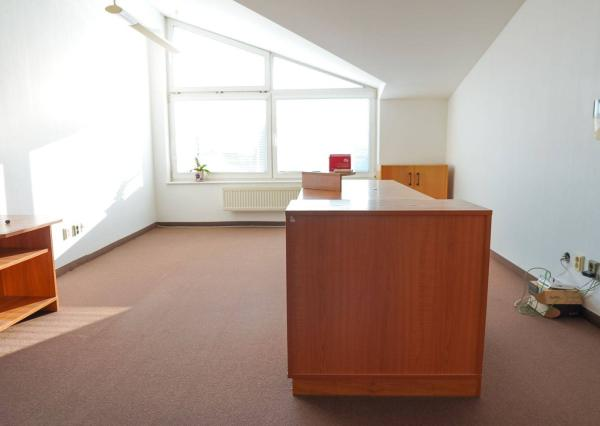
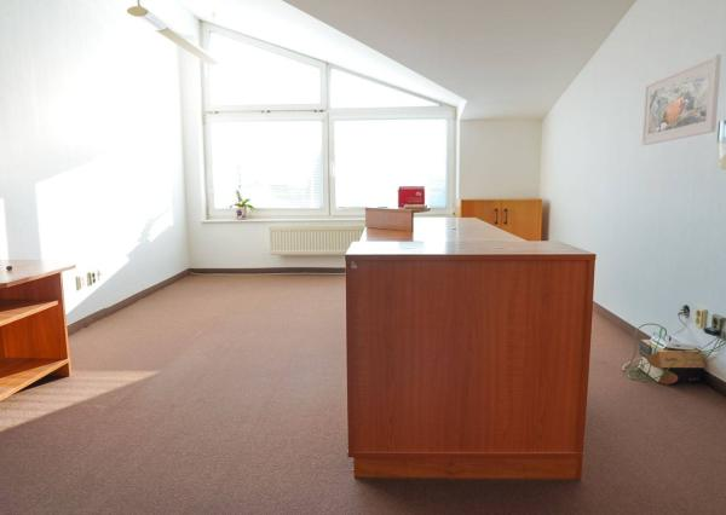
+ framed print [641,53,722,146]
